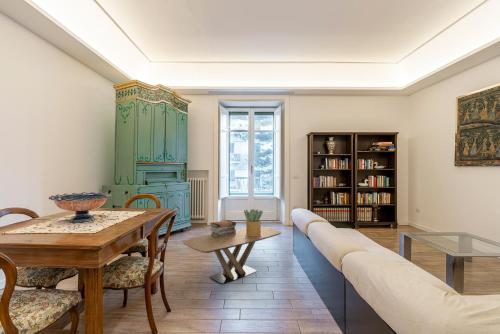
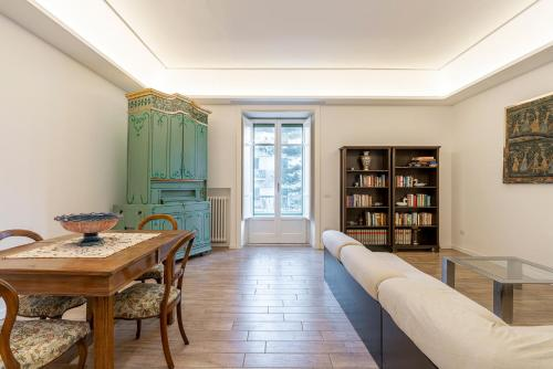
- coffee table [181,226,283,285]
- book stack [209,219,237,237]
- potted plant [243,208,264,236]
